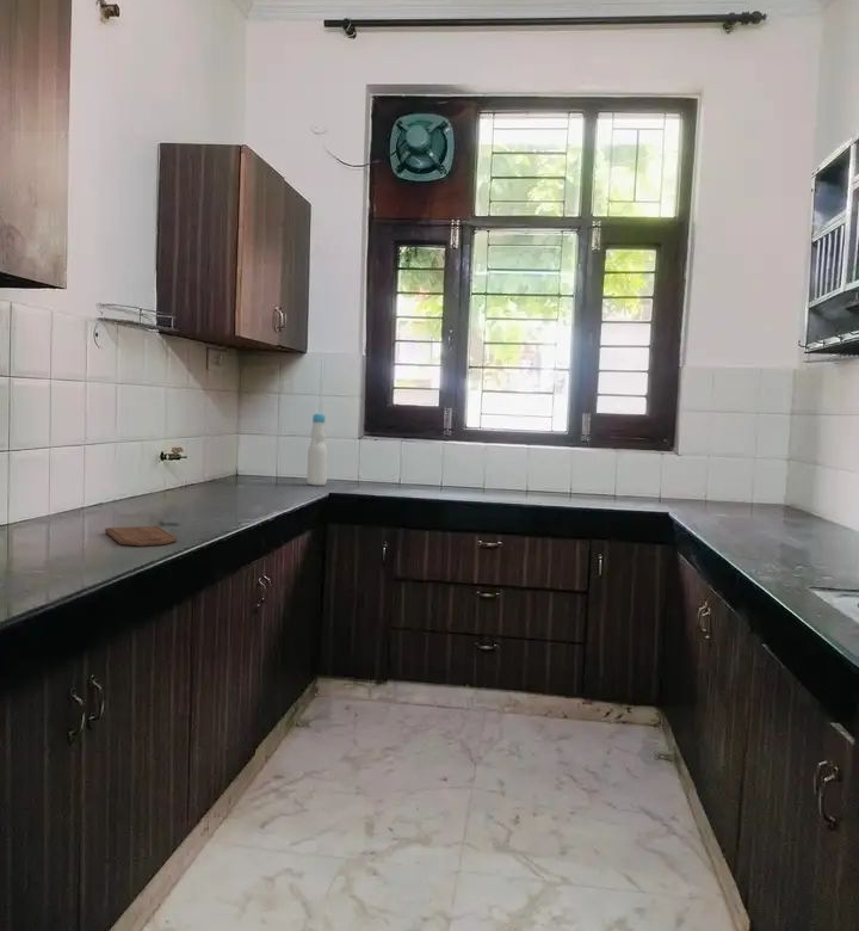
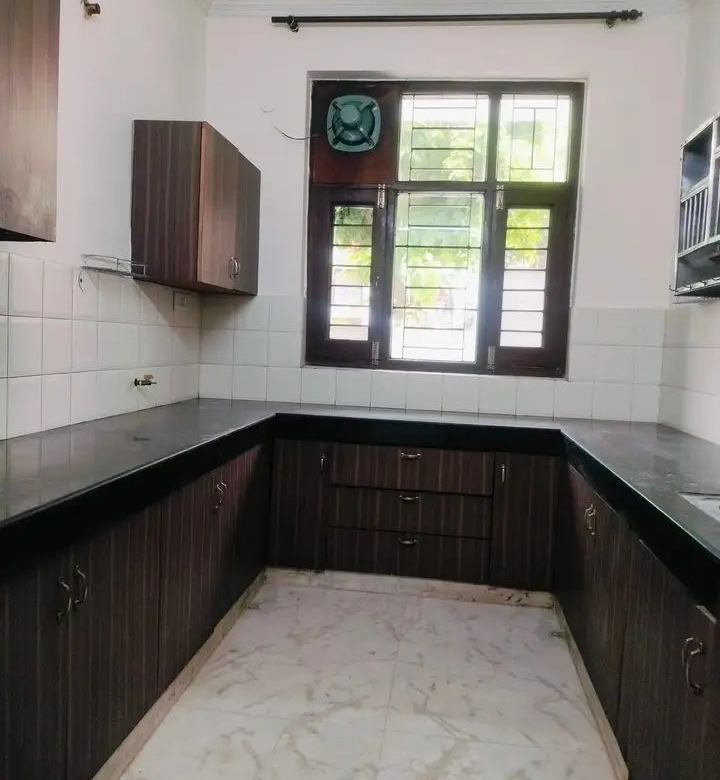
- bottle [305,412,329,487]
- cutting board [104,525,178,547]
